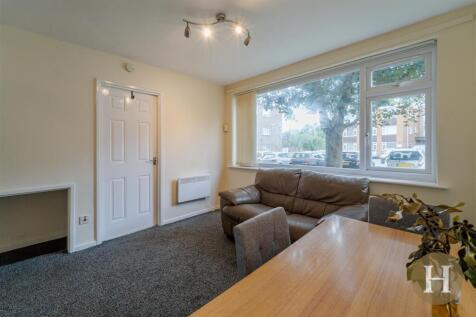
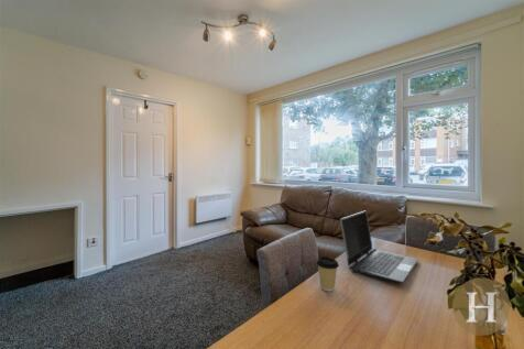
+ coffee cup [315,255,340,292]
+ laptop computer [339,210,419,284]
